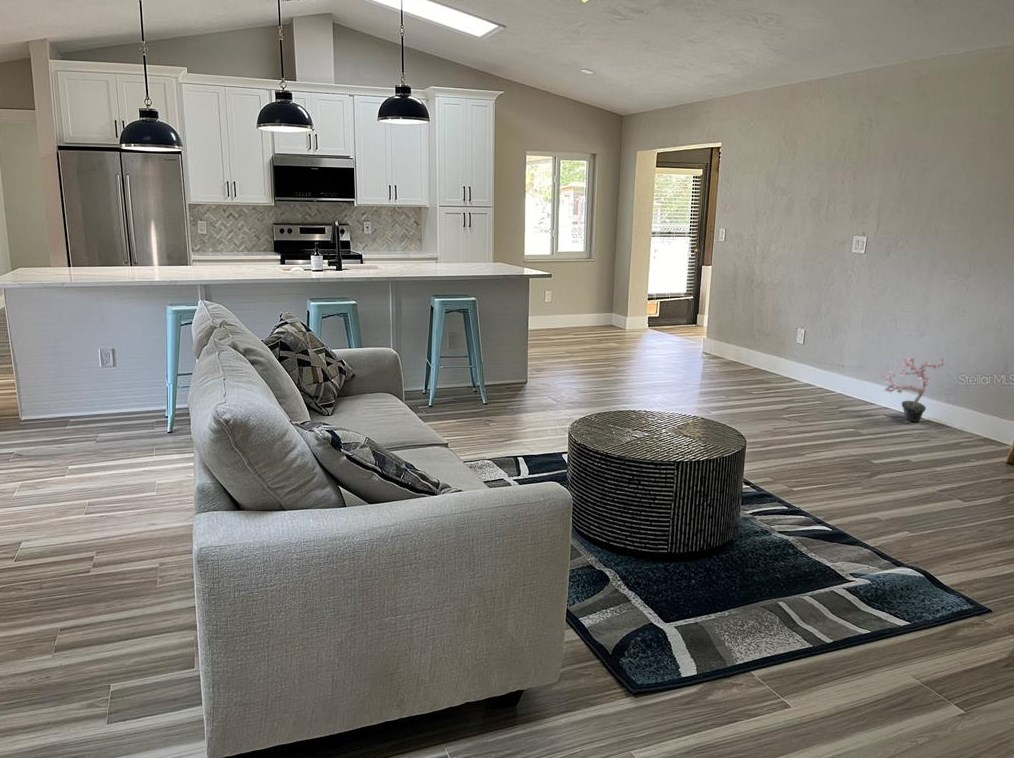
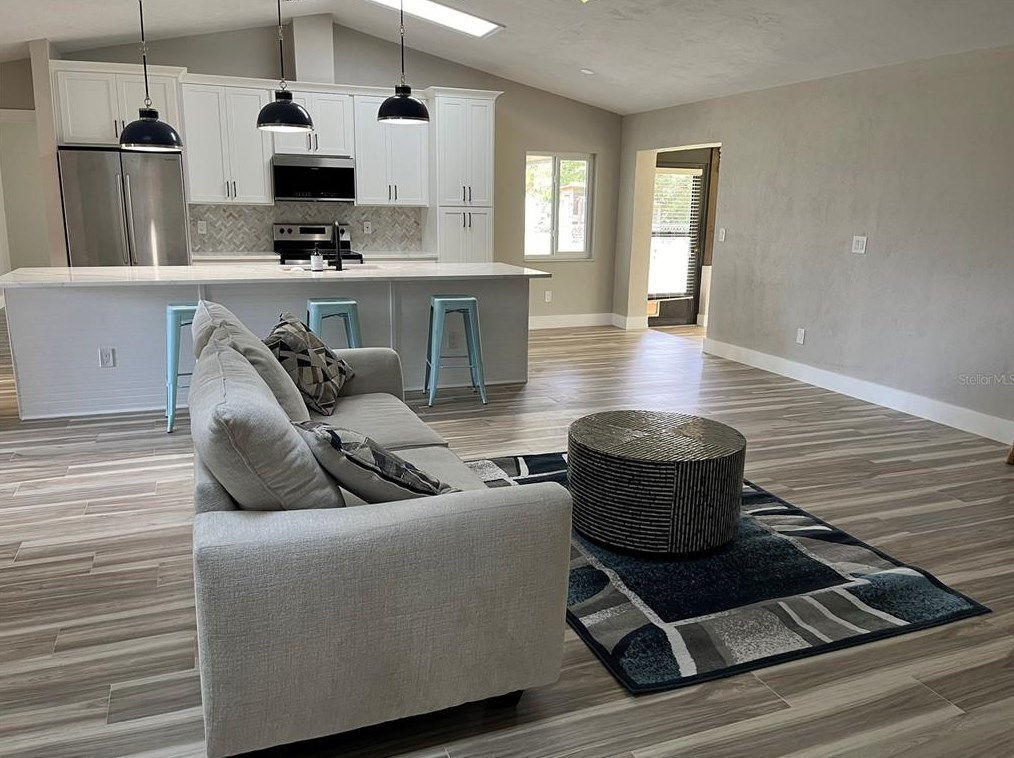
- potted plant [880,356,946,423]
